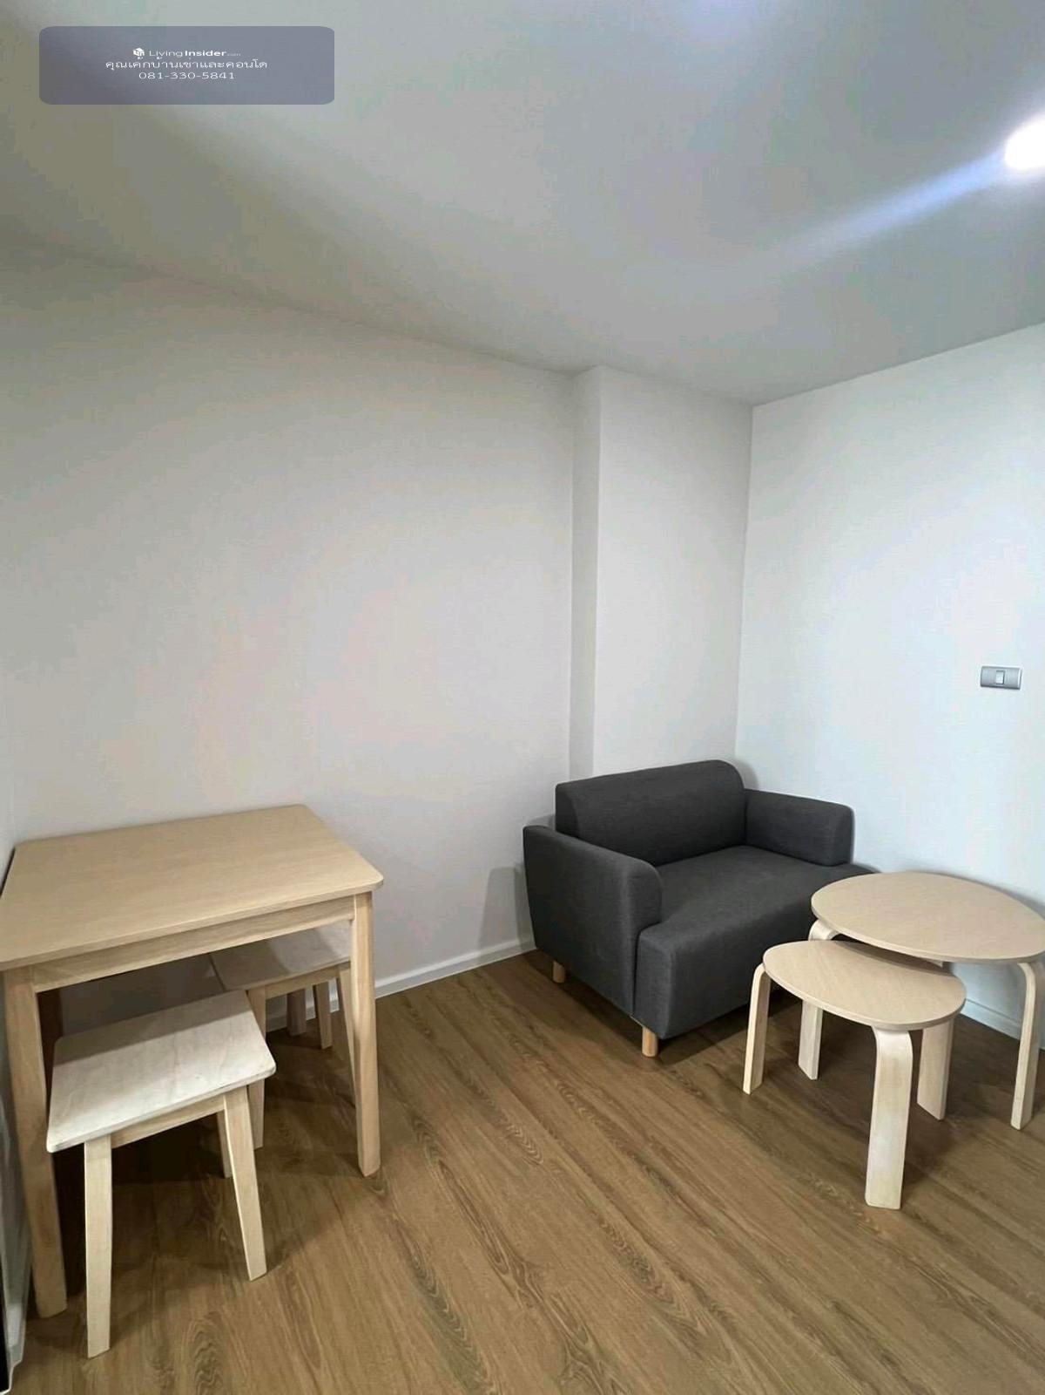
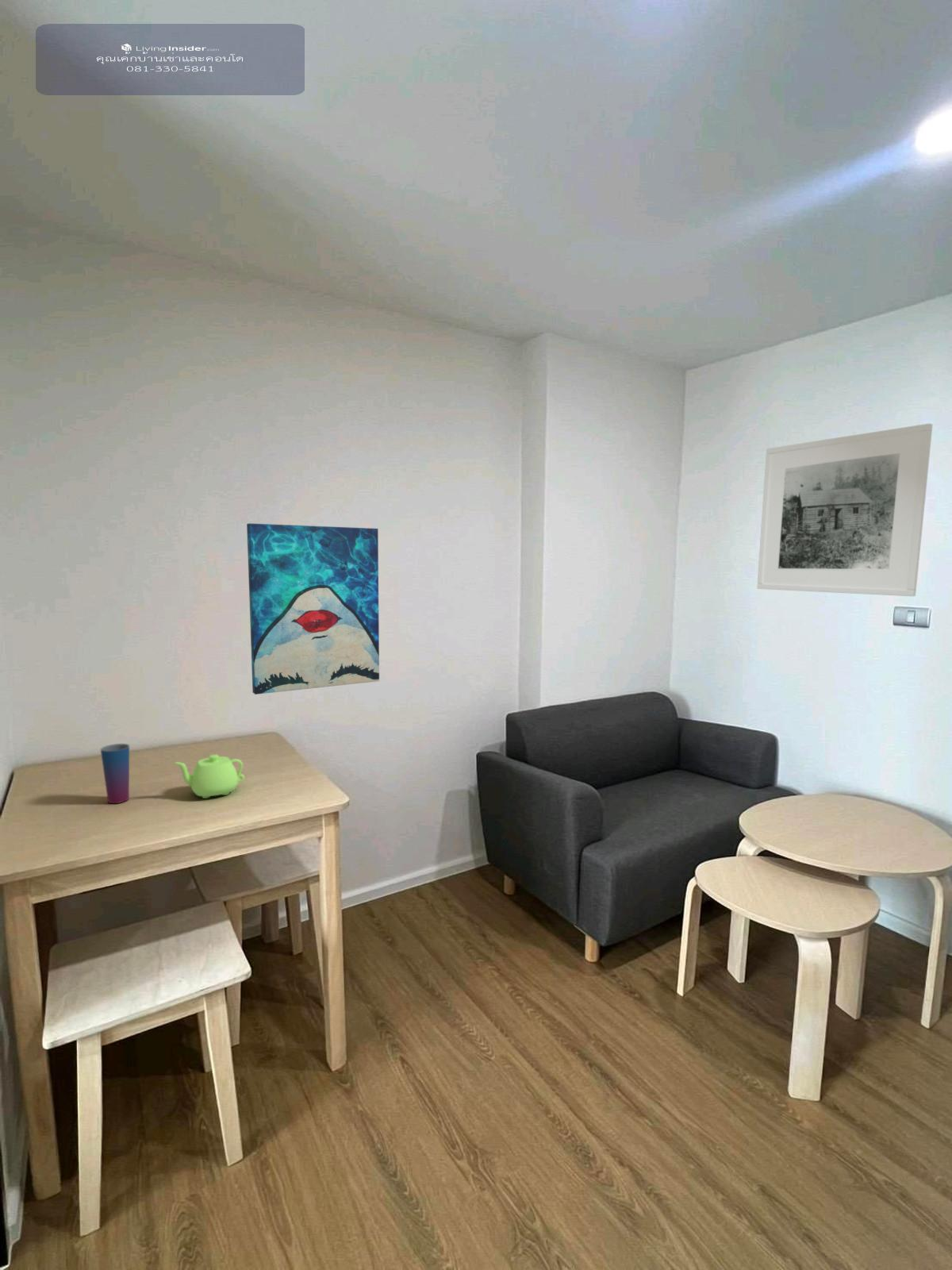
+ cup [100,743,130,804]
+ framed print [756,422,934,597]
+ wall art [246,522,380,695]
+ teapot [174,754,245,799]
